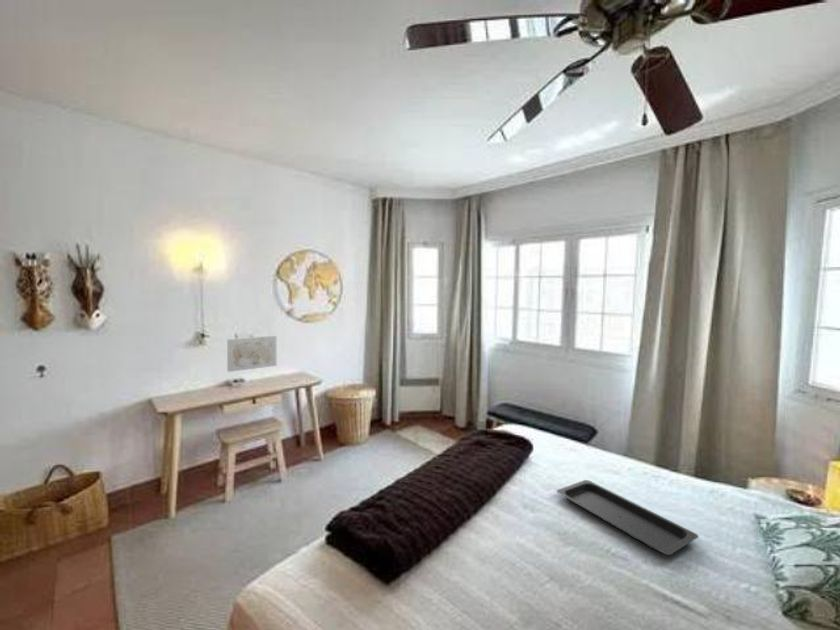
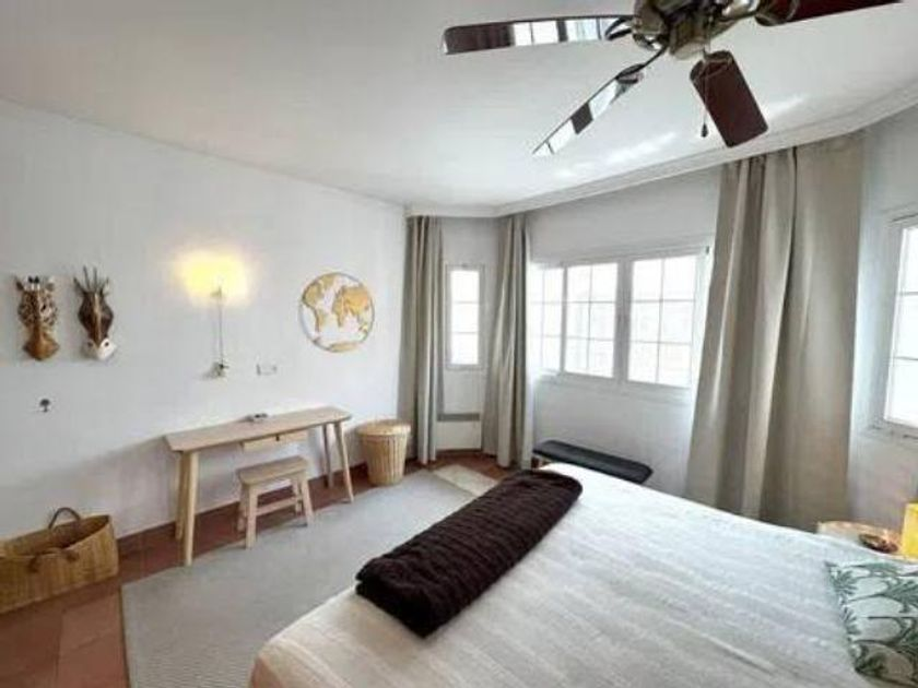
- wall art [226,335,277,373]
- serving tray [556,479,700,556]
